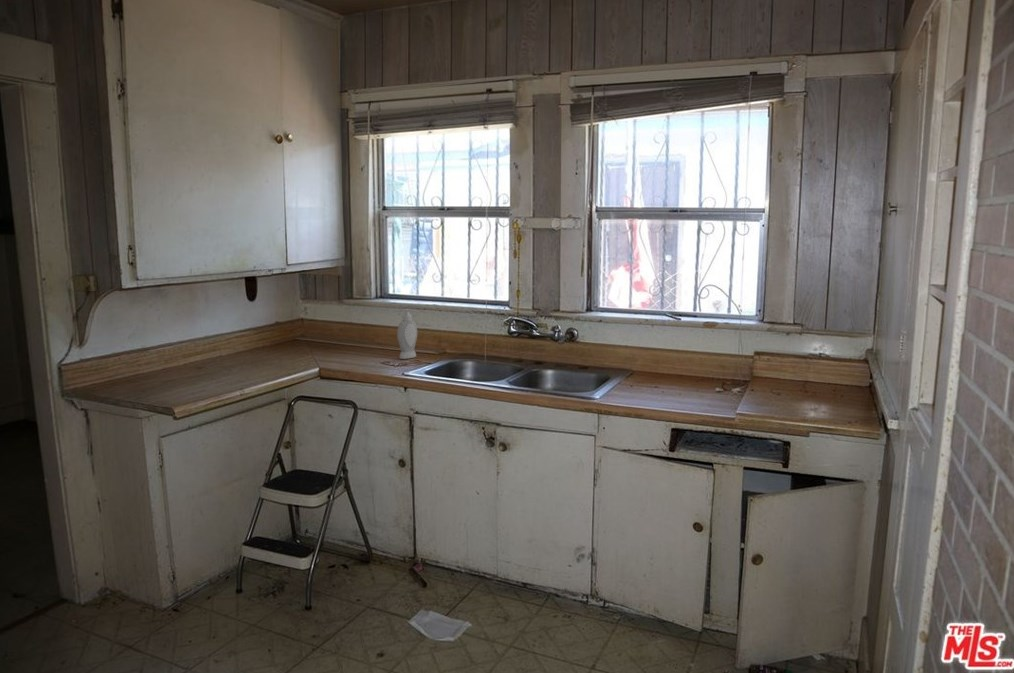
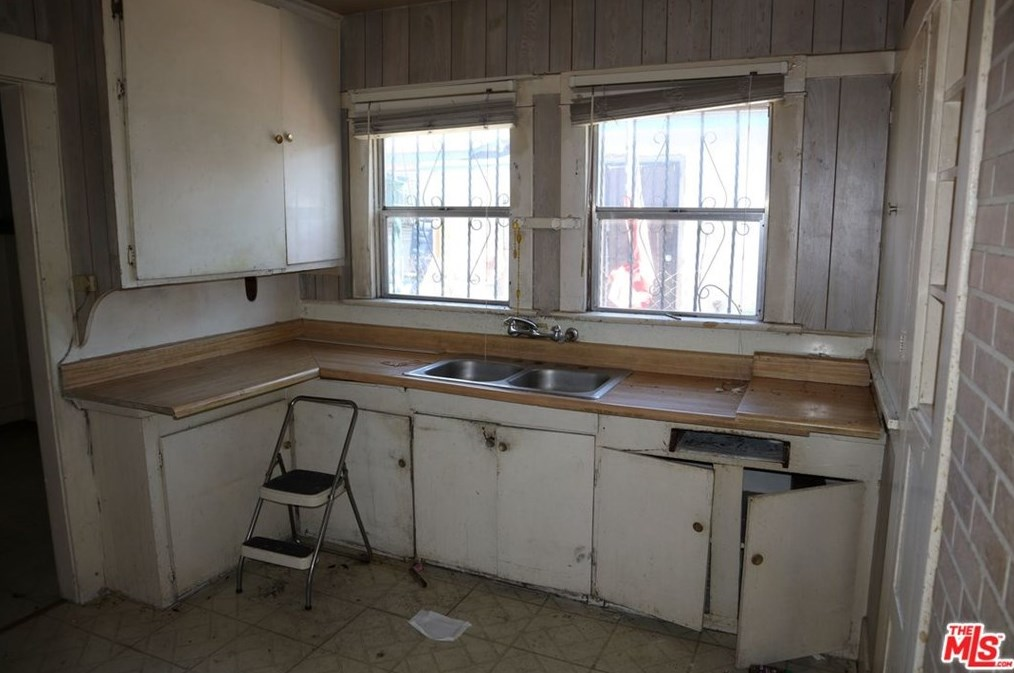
- soap bottle [396,308,418,360]
